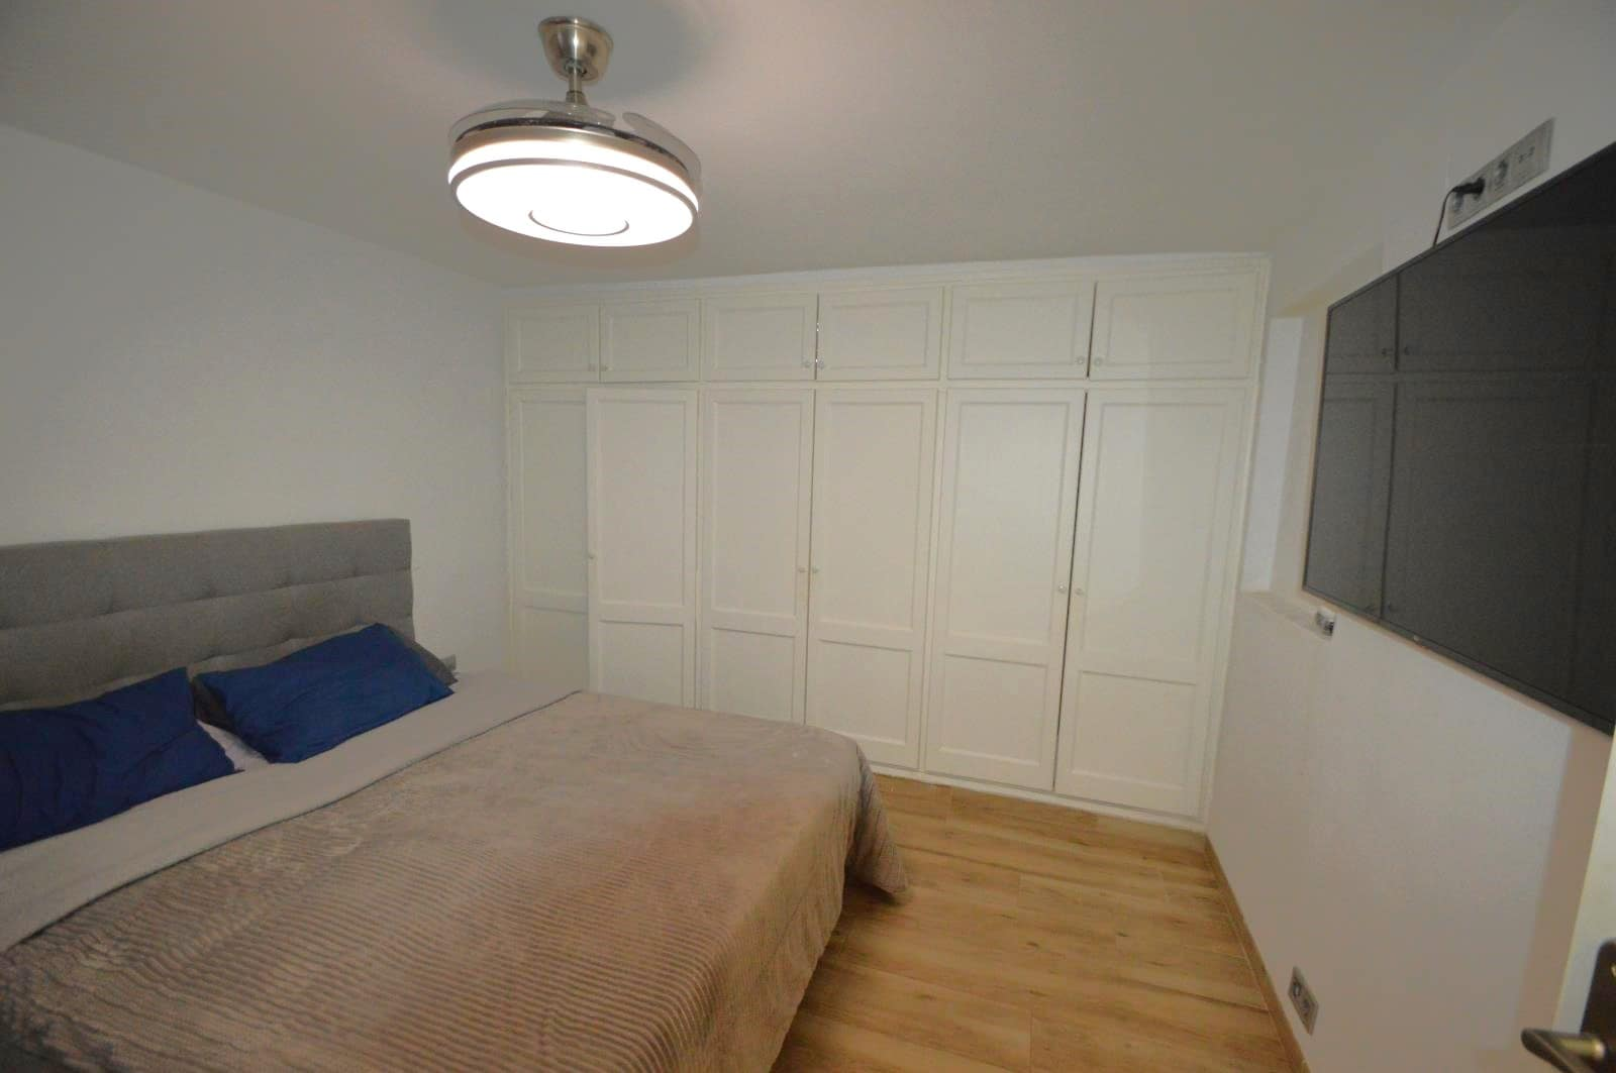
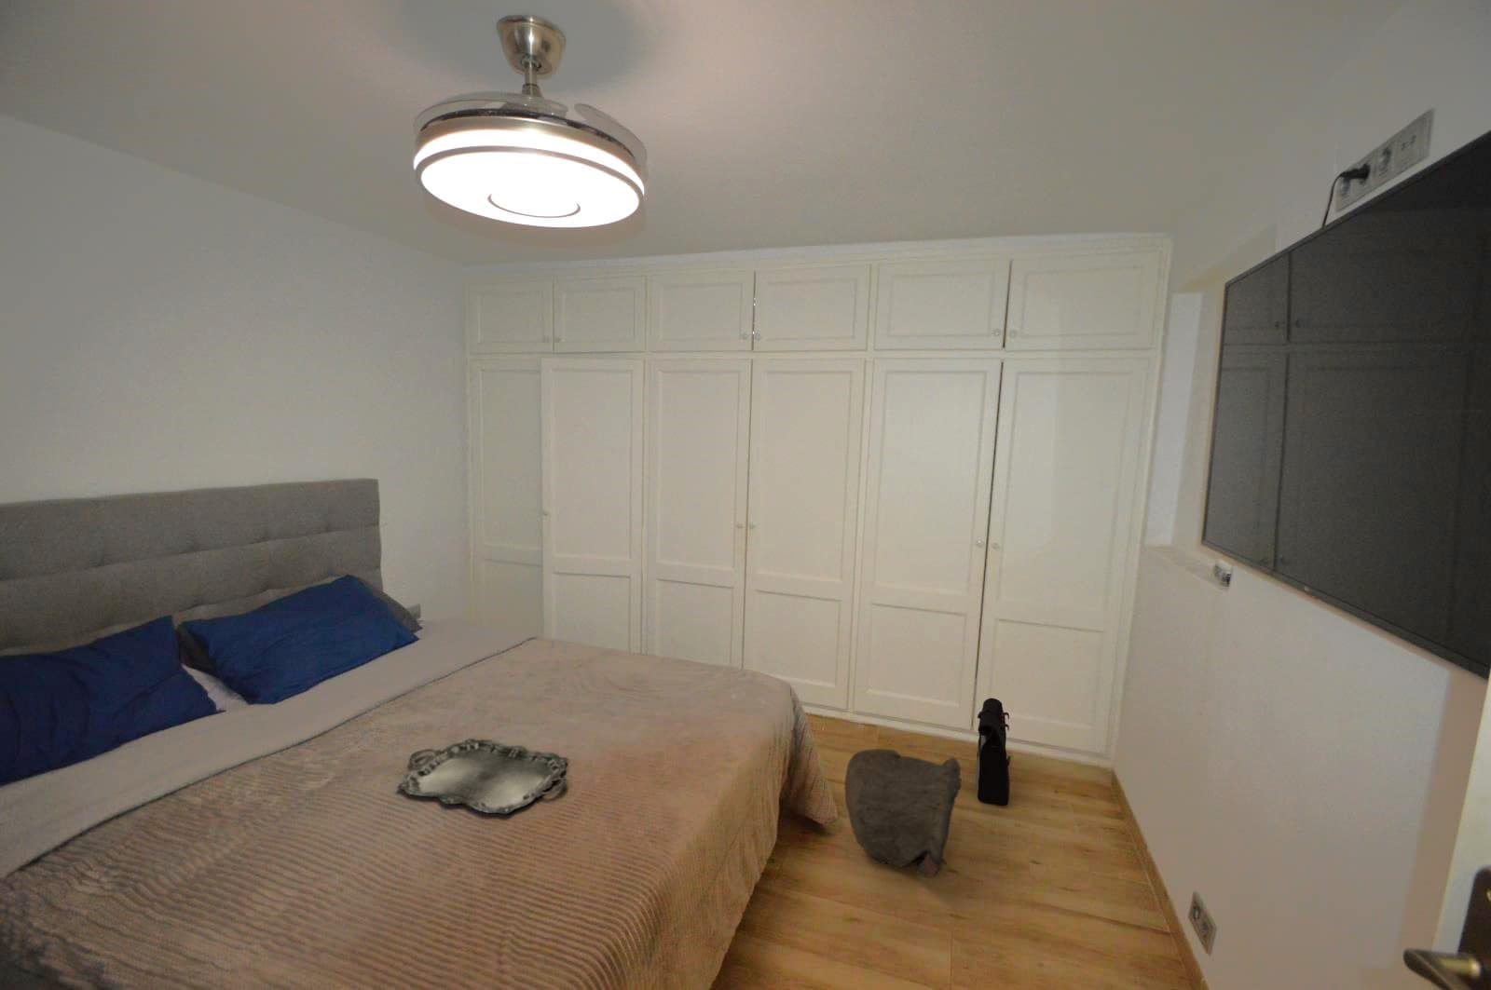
+ serving tray [396,738,568,815]
+ bag [843,748,963,878]
+ backpack [975,697,1011,807]
